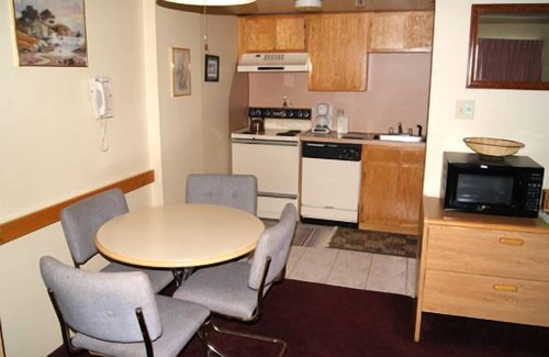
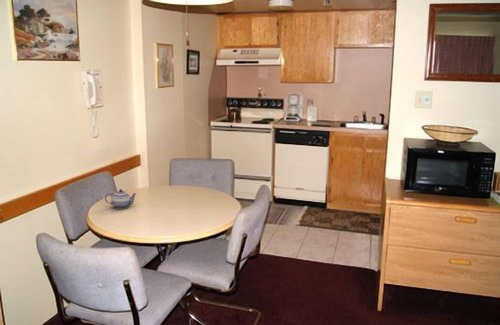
+ teapot [104,188,137,210]
